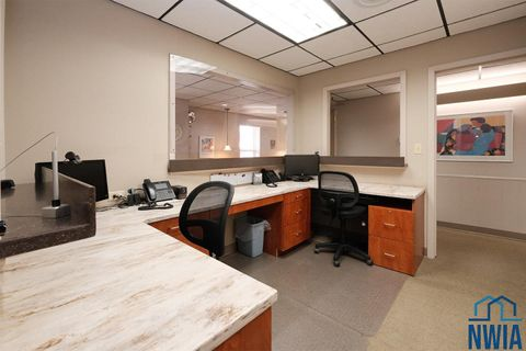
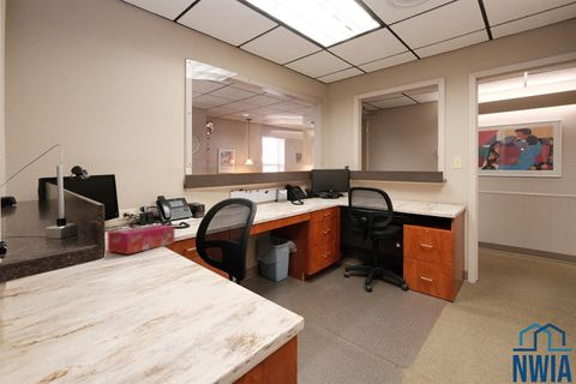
+ tissue box [107,223,176,256]
